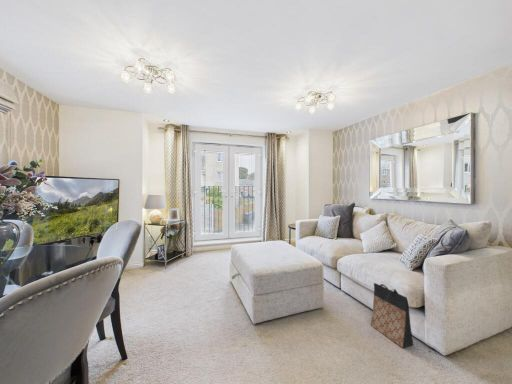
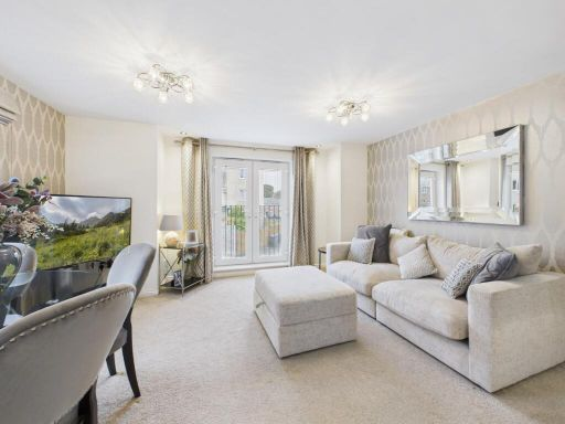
- bag [370,282,414,349]
